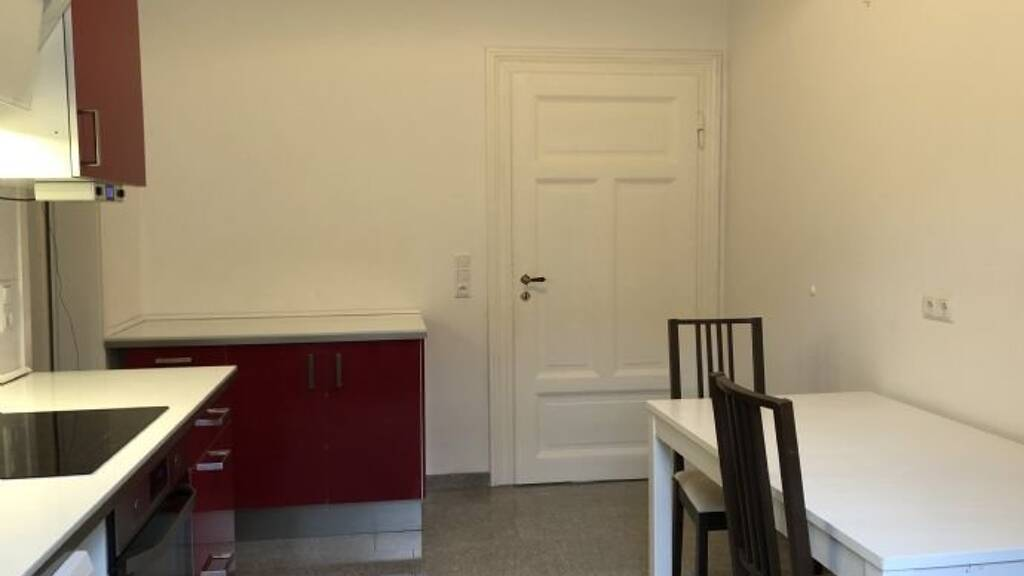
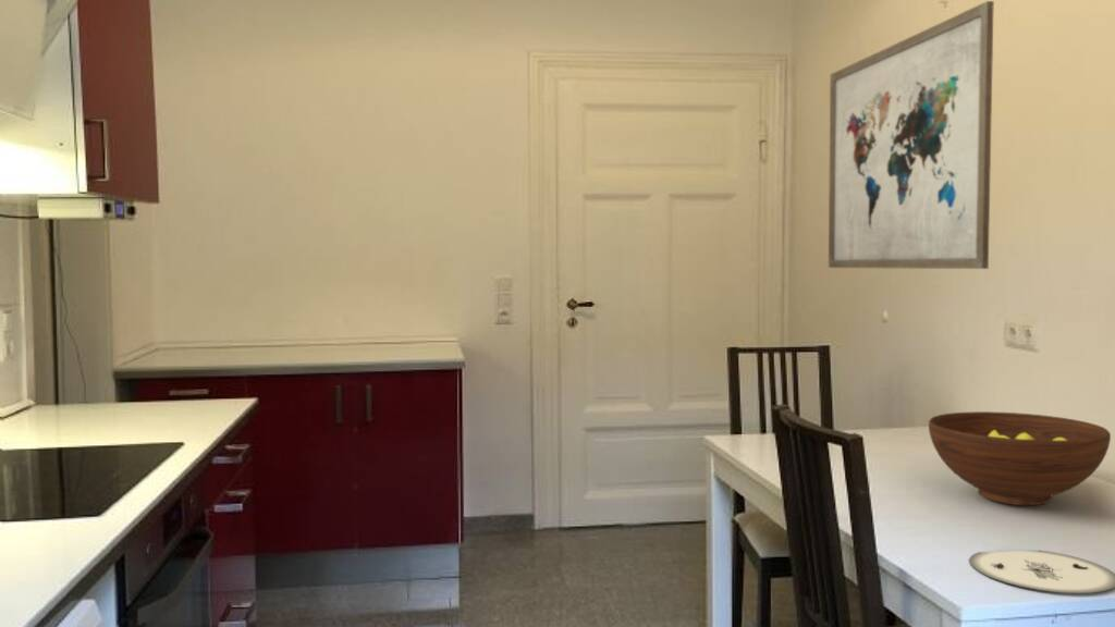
+ wall art [828,0,995,270]
+ plate [968,550,1115,594]
+ fruit bowl [928,410,1112,506]
